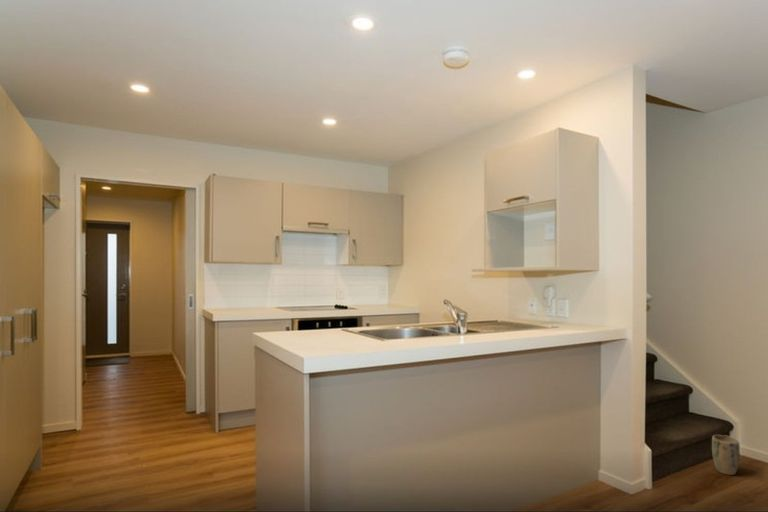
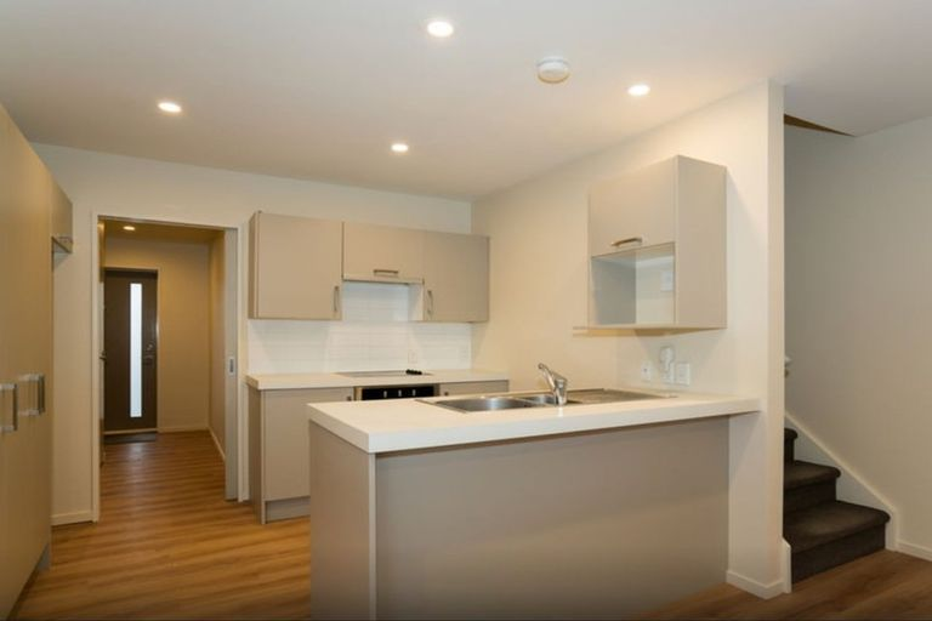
- plant pot [711,434,741,476]
